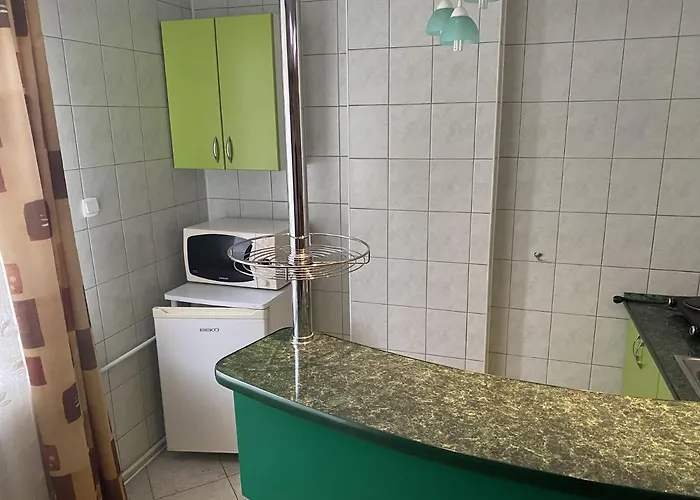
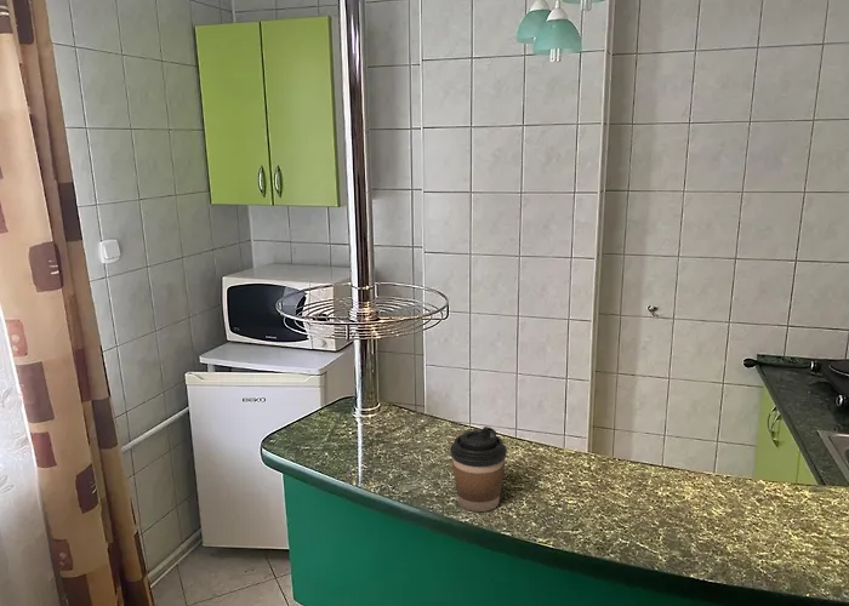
+ coffee cup [449,425,508,513]
